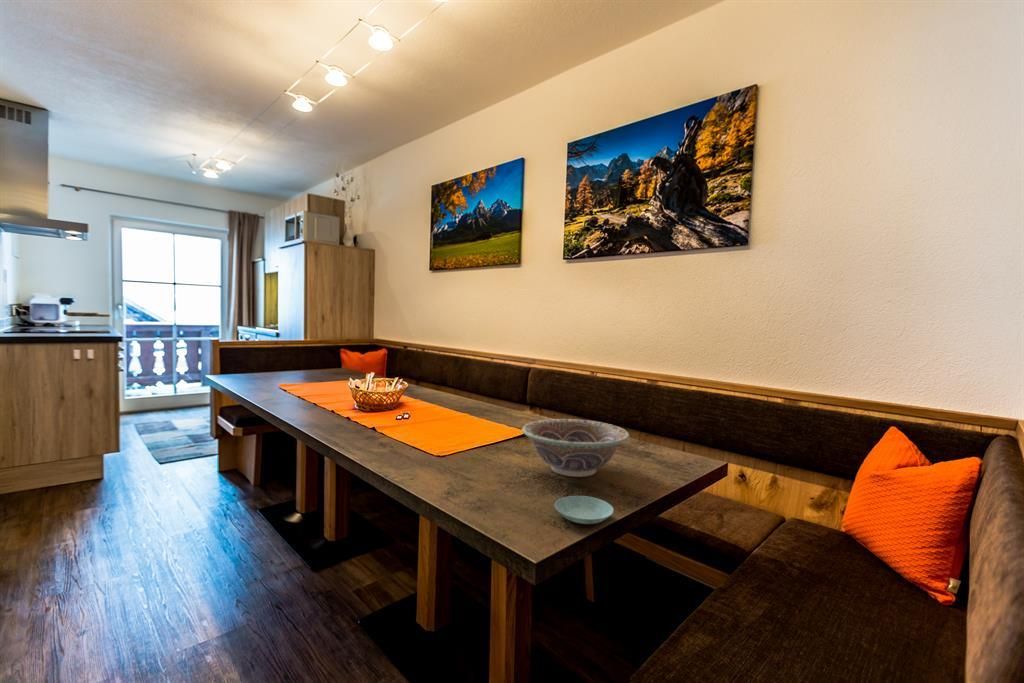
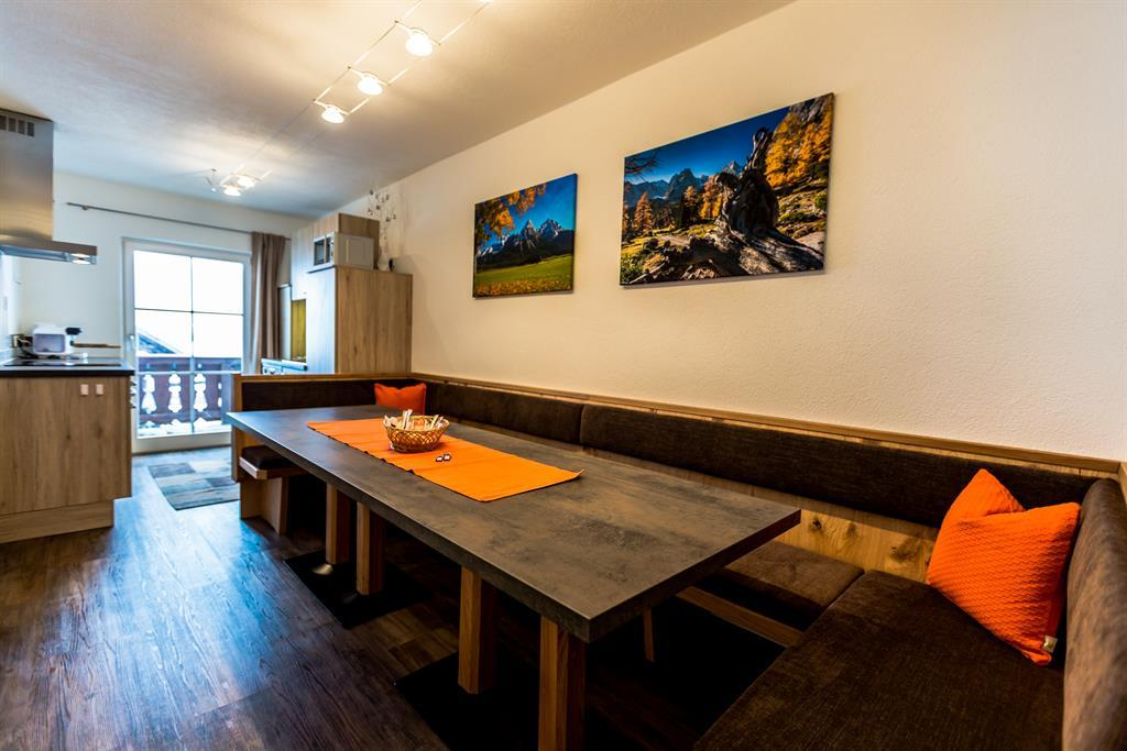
- saucer [554,495,615,525]
- decorative bowl [521,418,630,478]
